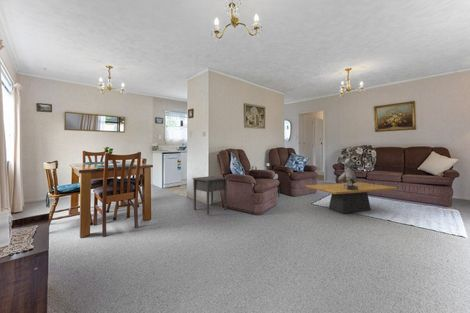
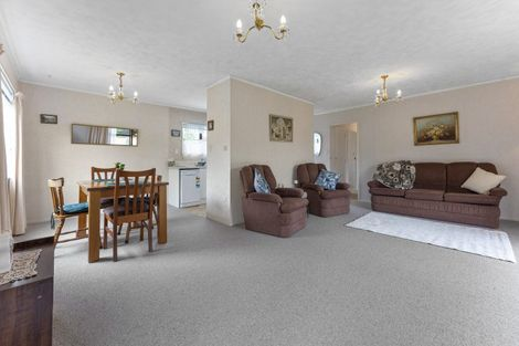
- coffee table [304,181,398,214]
- torso sculpture [337,157,358,190]
- nightstand [191,175,229,215]
